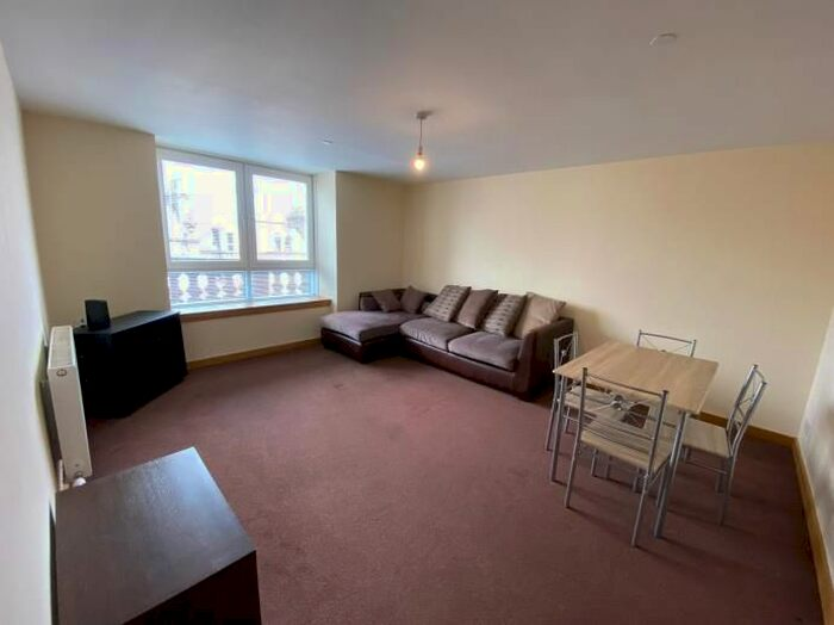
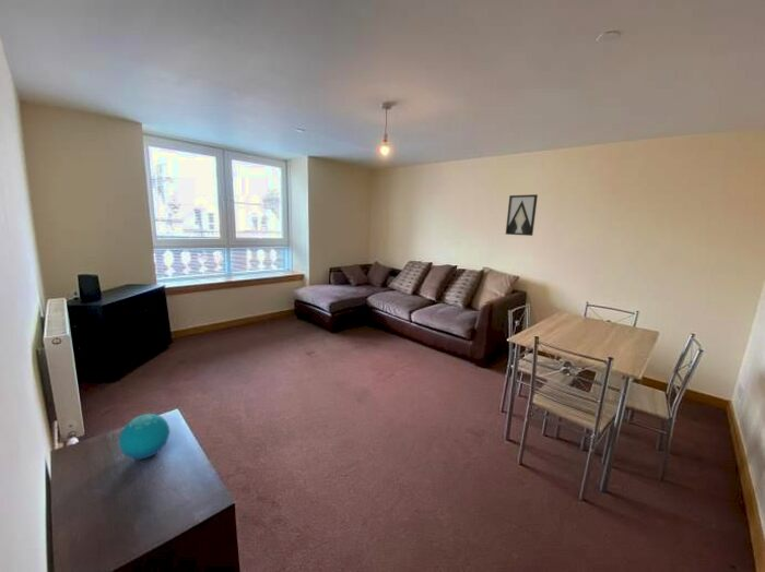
+ wall art [505,193,539,237]
+ decorative orb [118,413,170,460]
